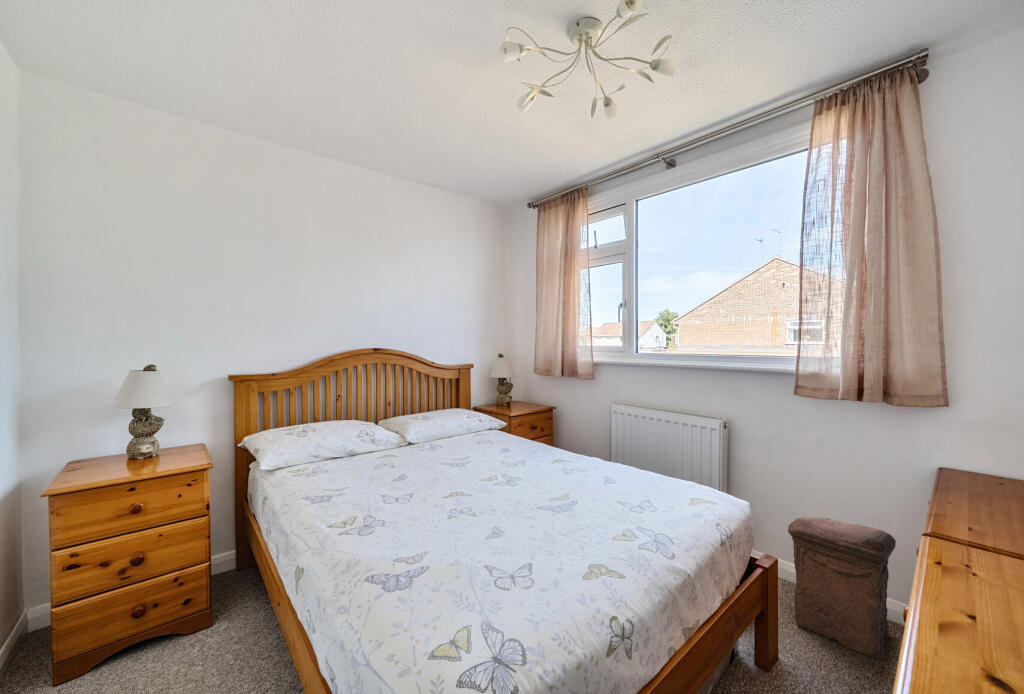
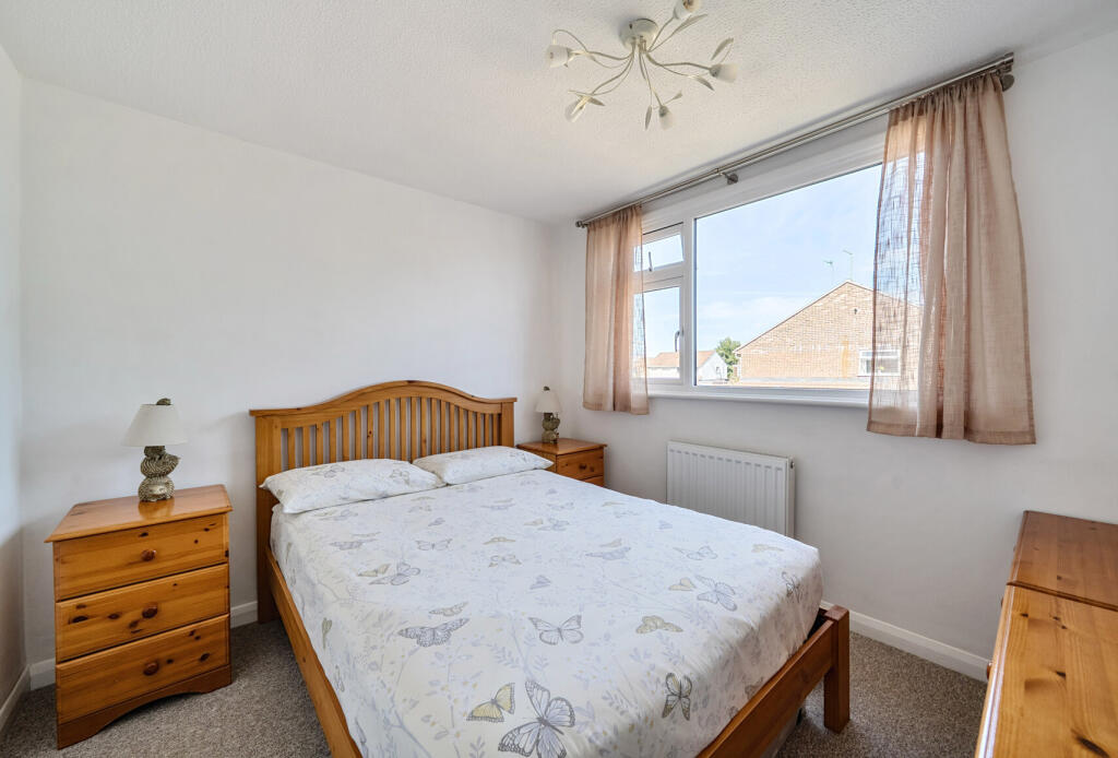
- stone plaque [787,515,897,660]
